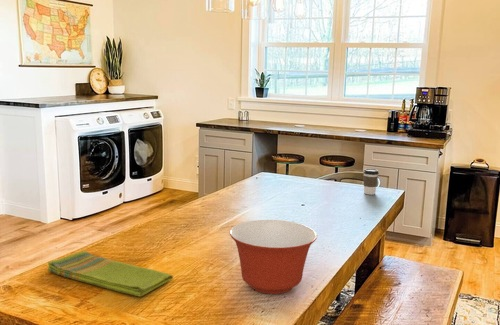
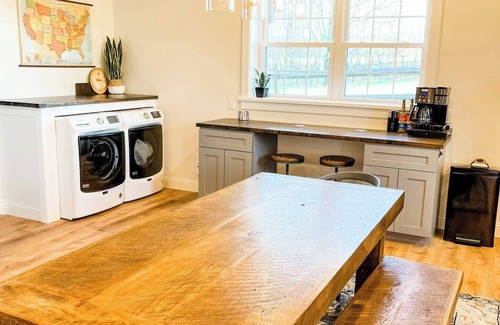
- dish towel [47,250,174,297]
- coffee cup [362,168,380,196]
- mixing bowl [229,219,318,295]
